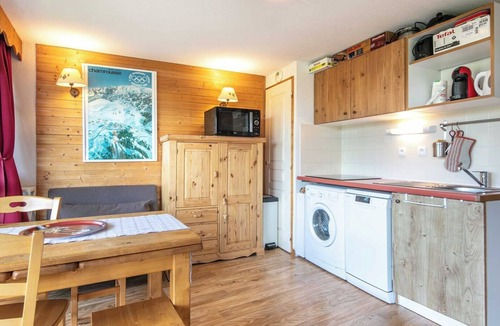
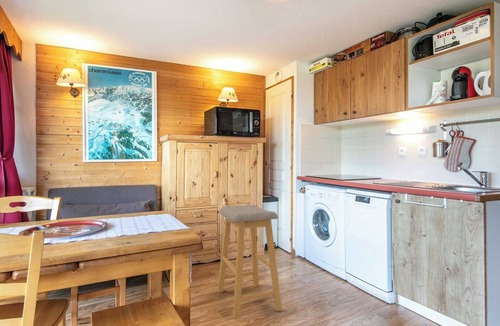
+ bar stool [217,204,283,321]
